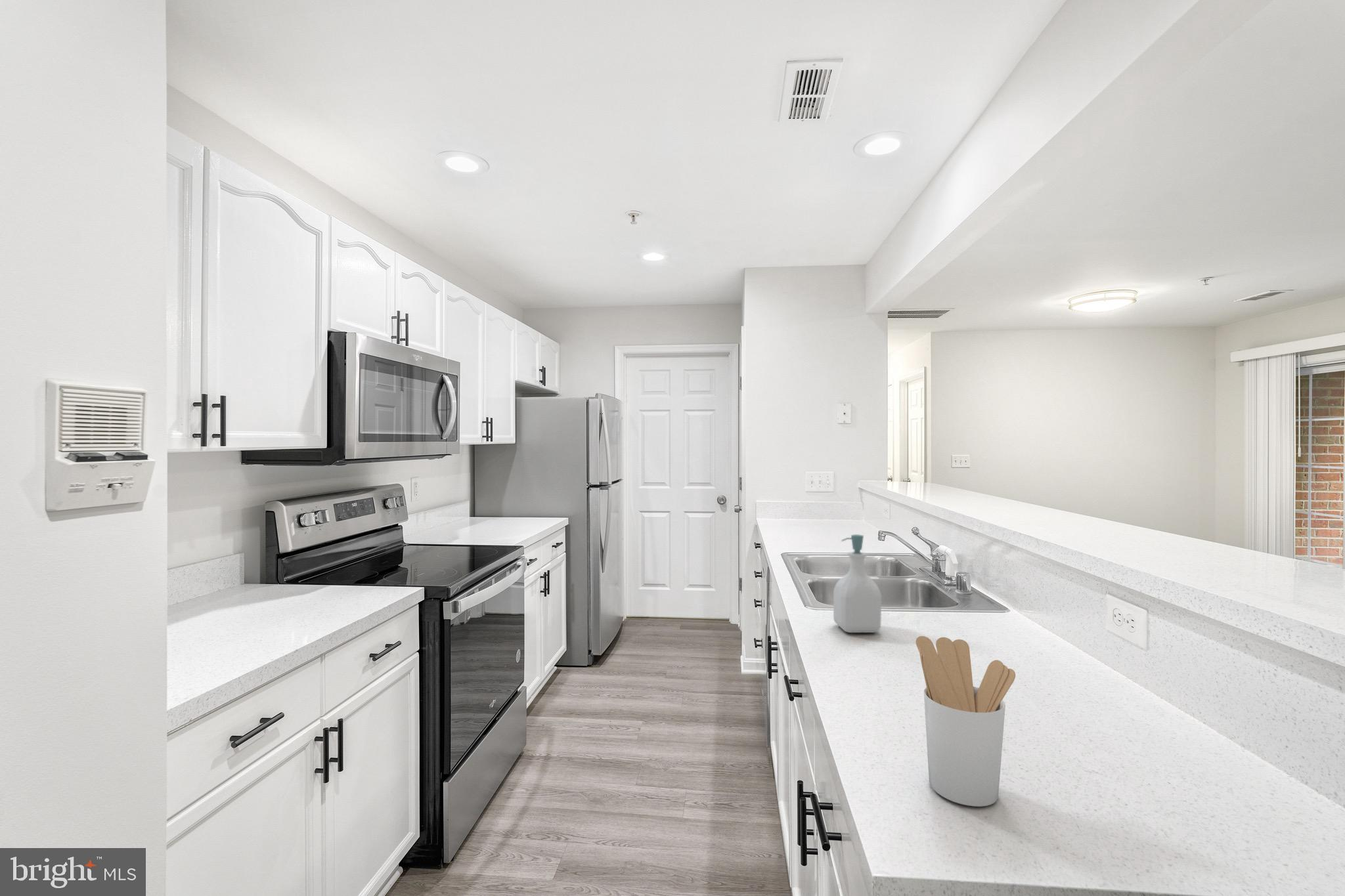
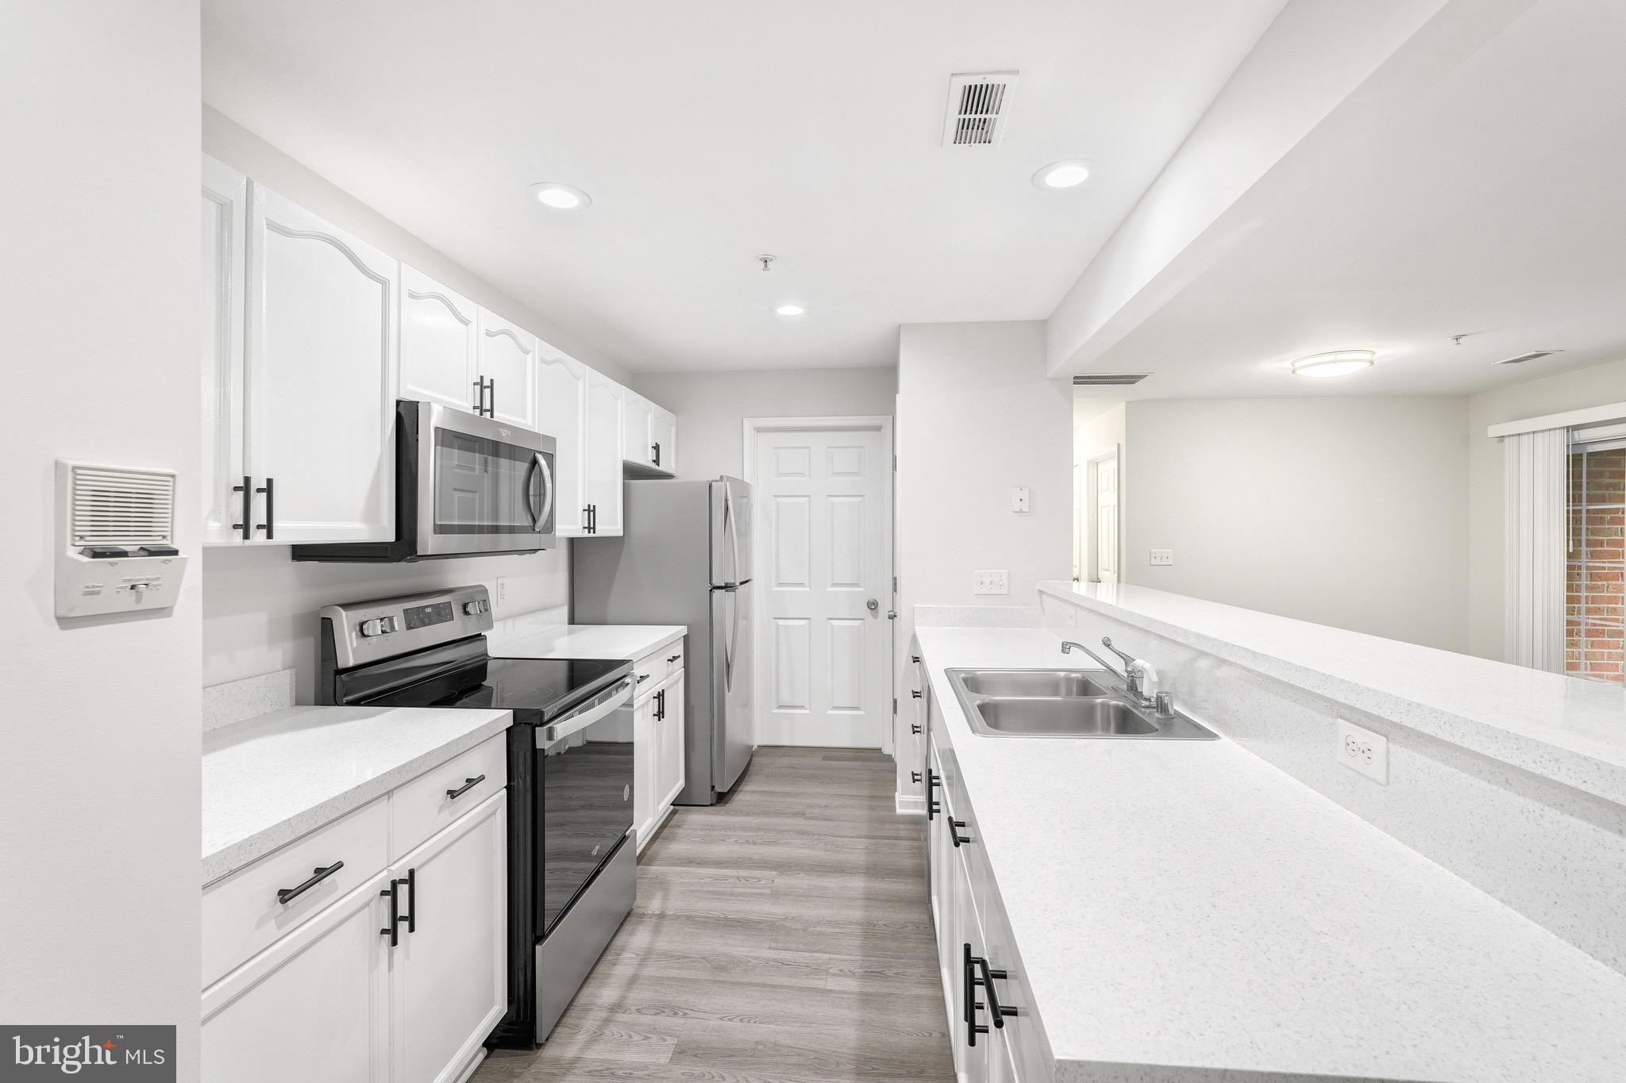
- soap bottle [833,534,882,633]
- utensil holder [915,635,1016,807]
